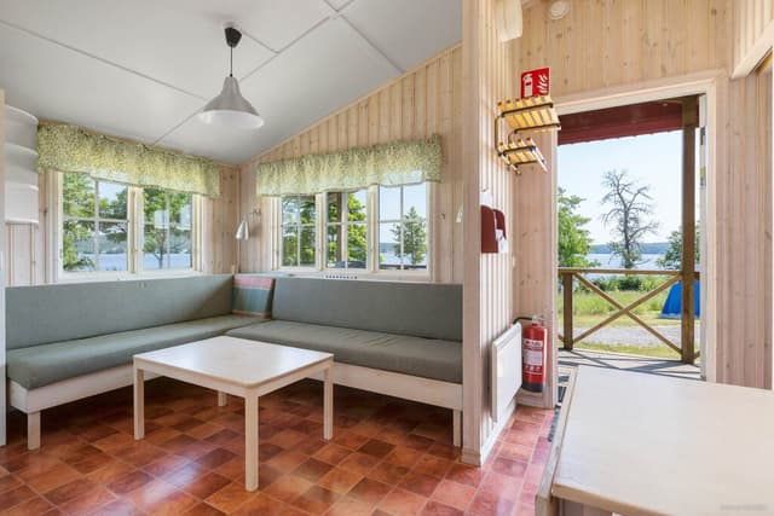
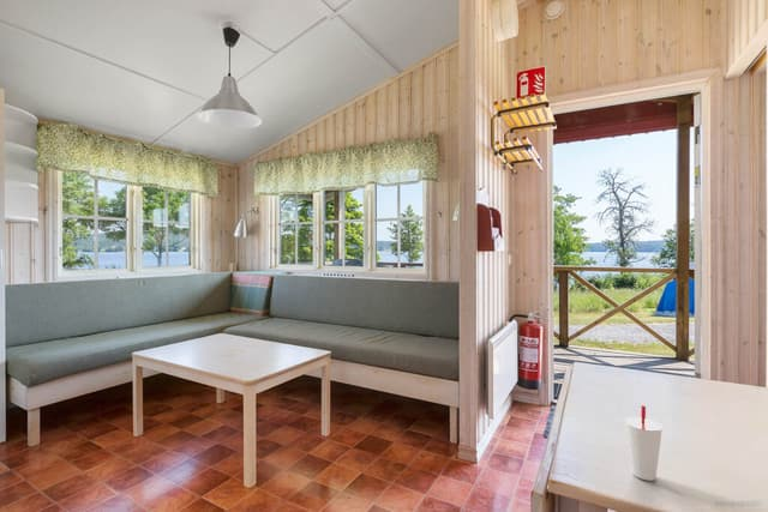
+ cup [624,404,664,482]
